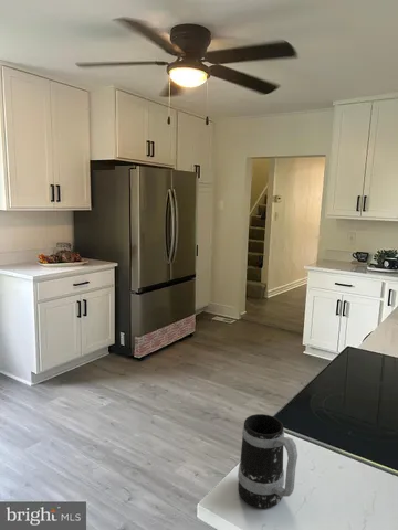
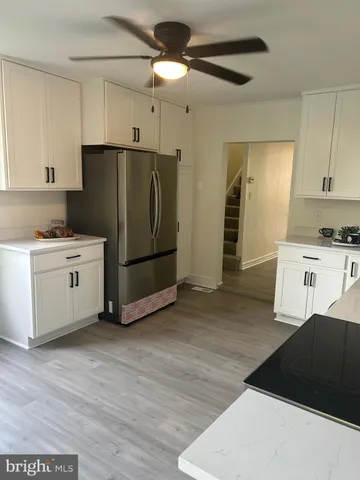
- mug [237,413,298,509]
